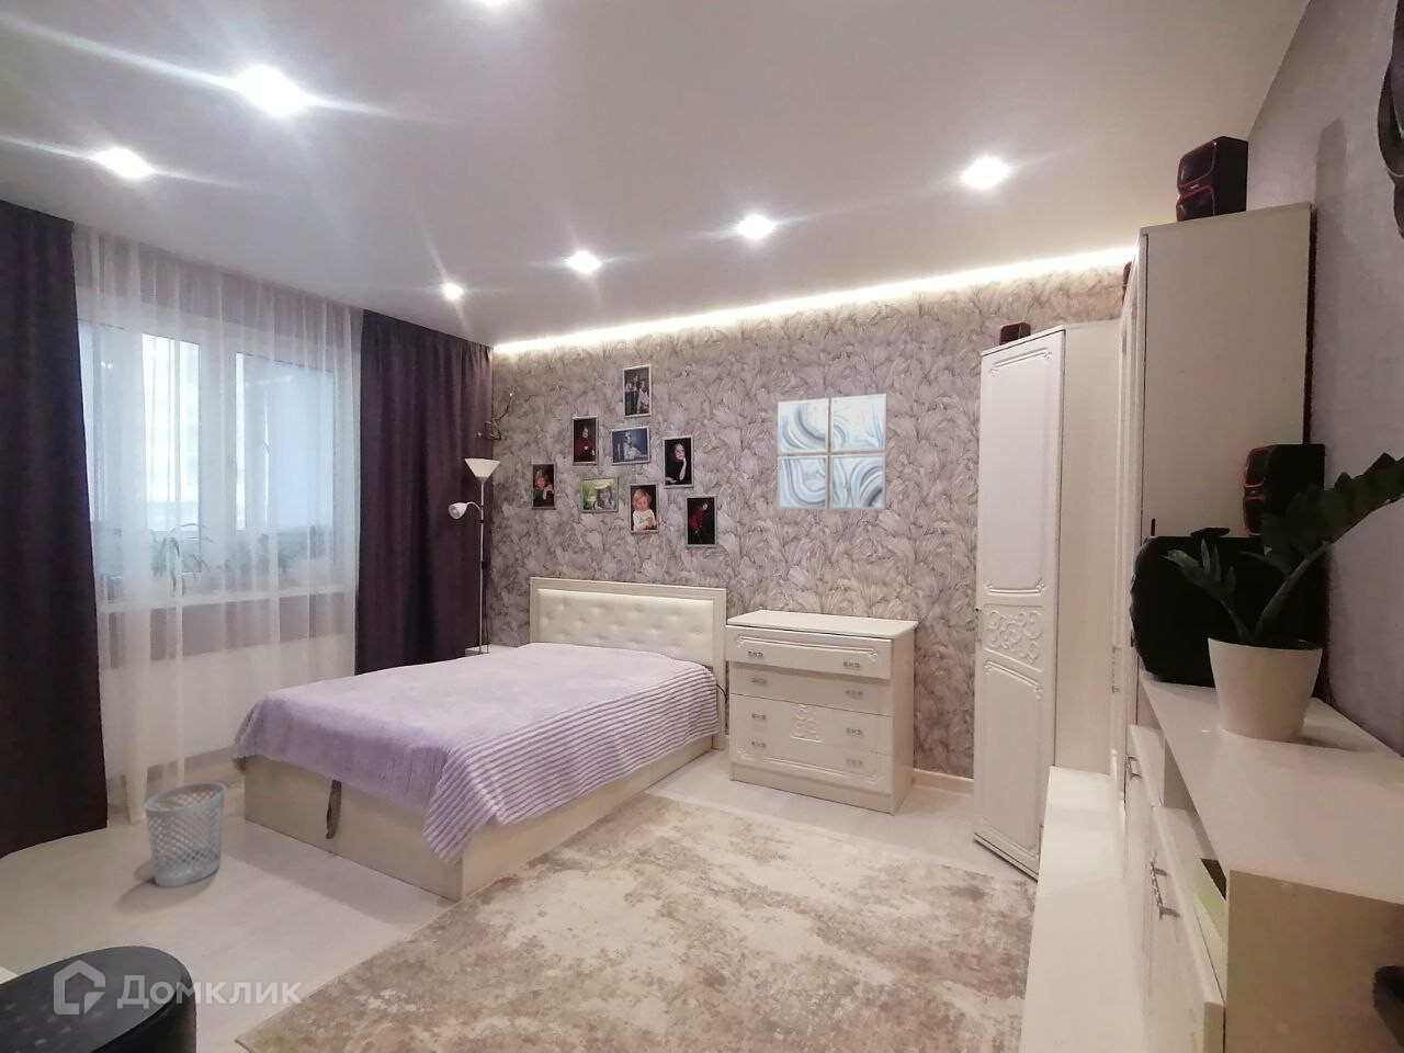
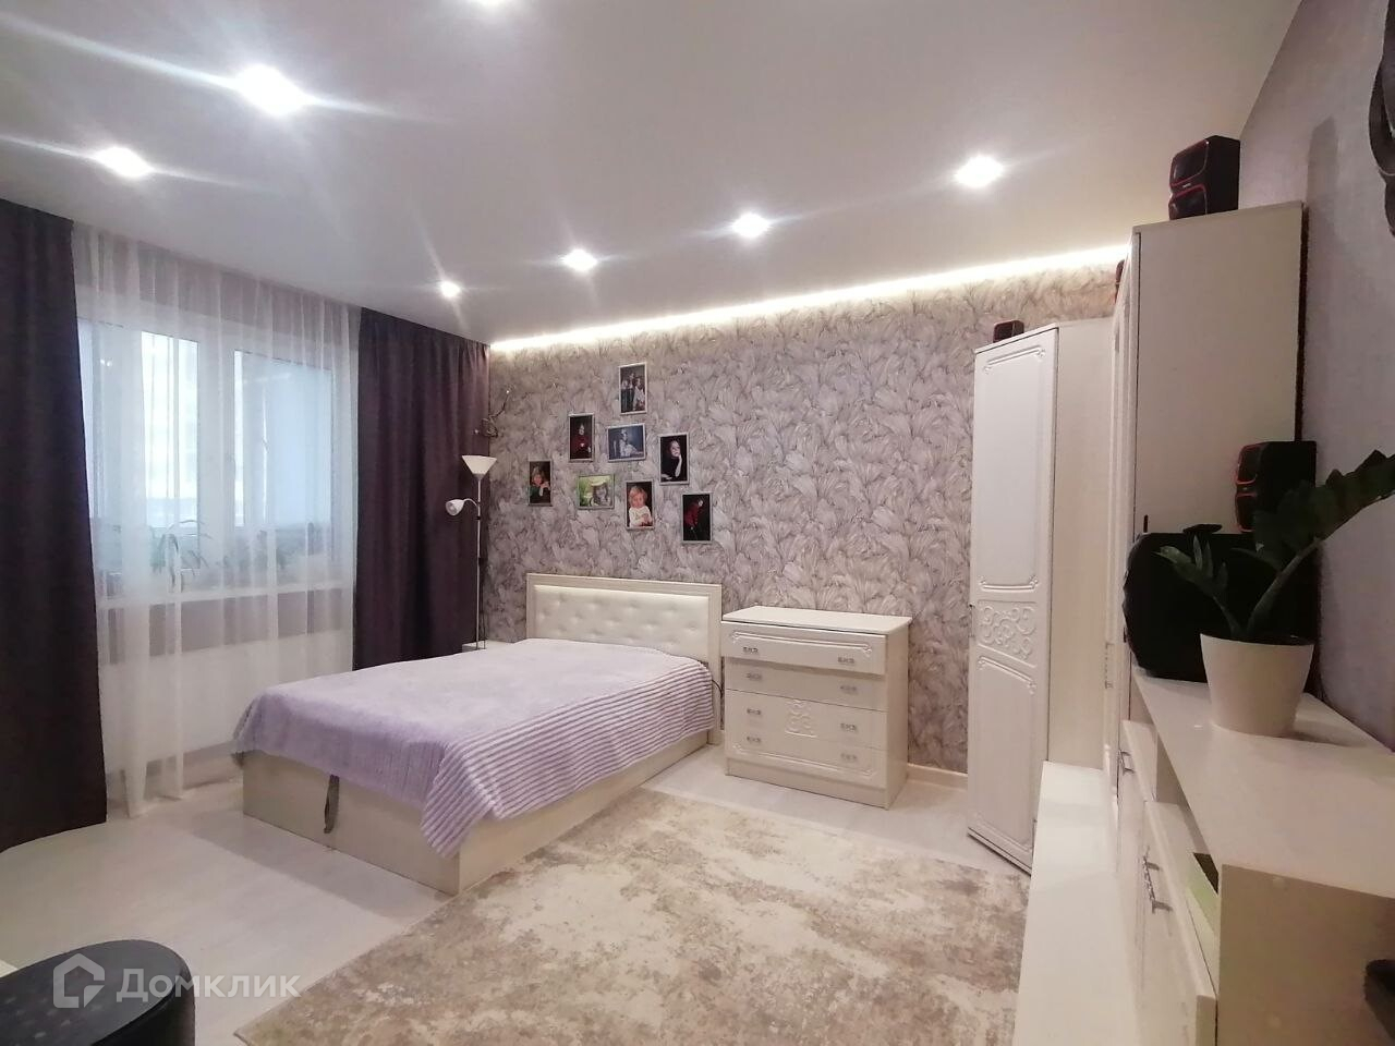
- wall art [776,393,889,511]
- wastebasket [144,781,226,887]
